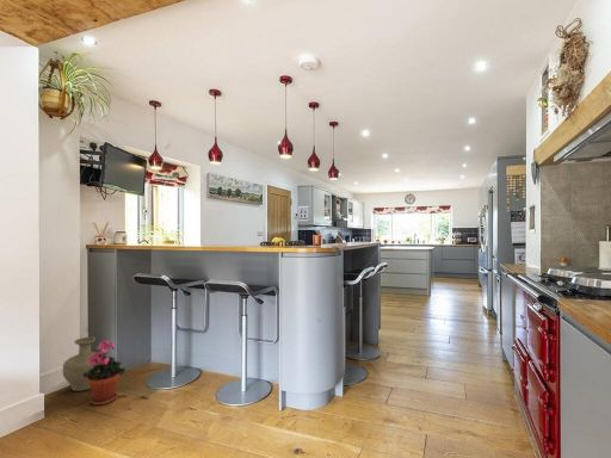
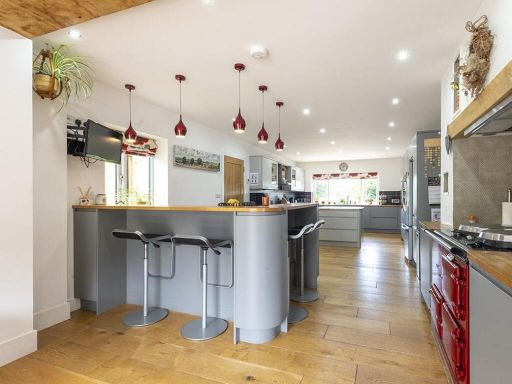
- potted plant [82,340,126,407]
- vase [62,336,101,392]
